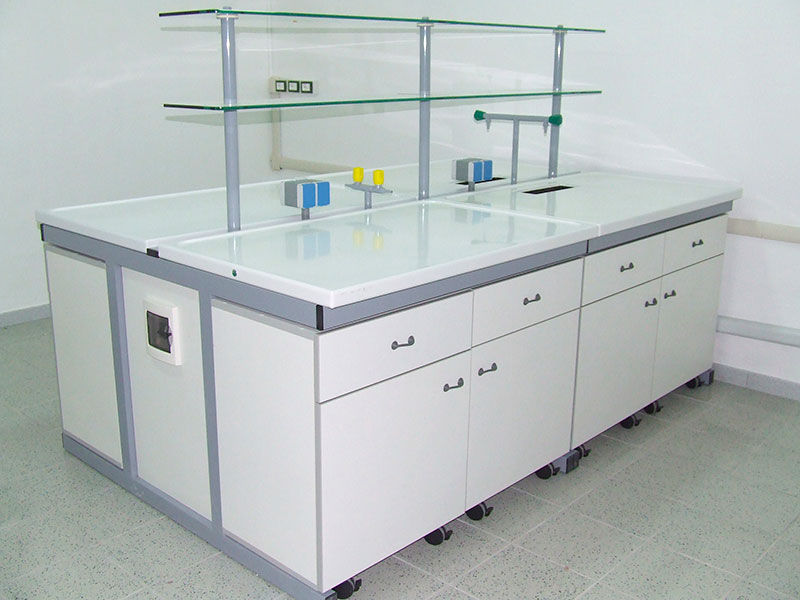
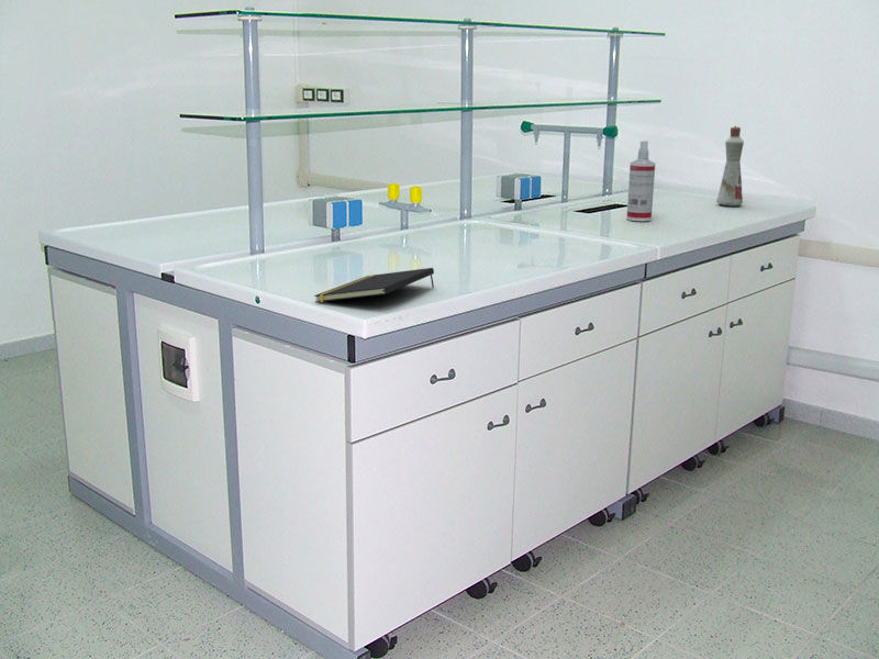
+ notepad [313,267,435,303]
+ bottle [715,125,745,208]
+ spray bottle [625,139,656,222]
